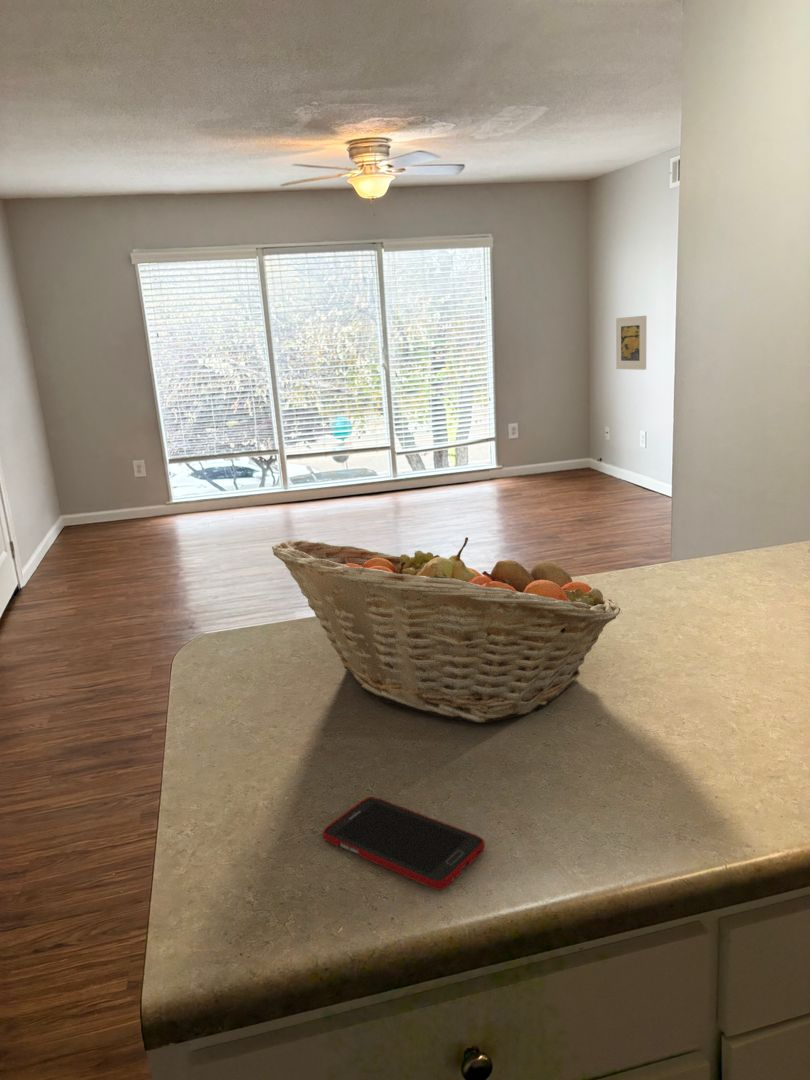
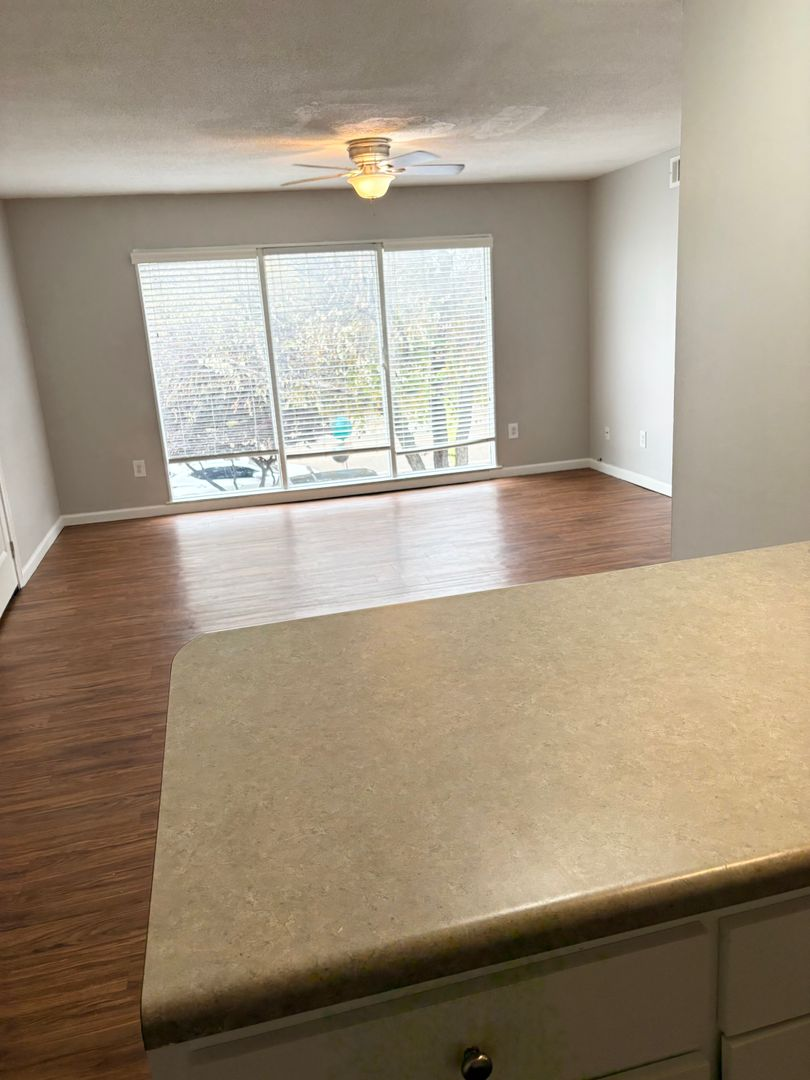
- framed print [615,315,647,371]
- fruit basket [271,536,621,724]
- cell phone [322,796,486,891]
